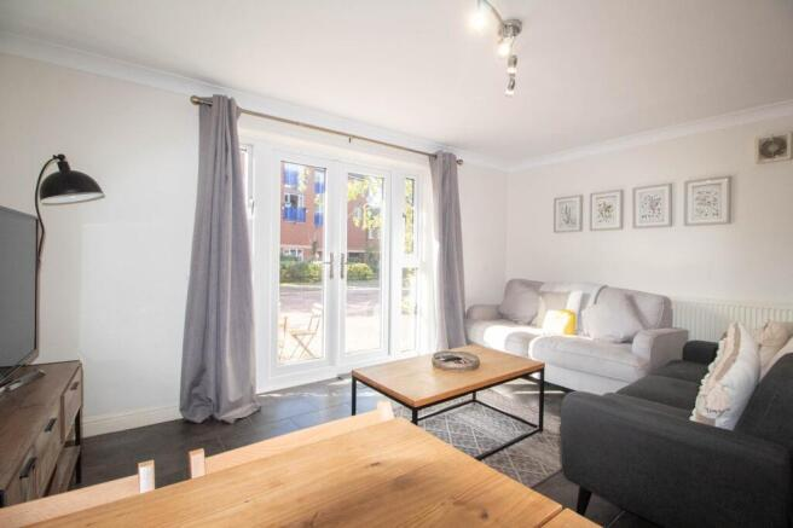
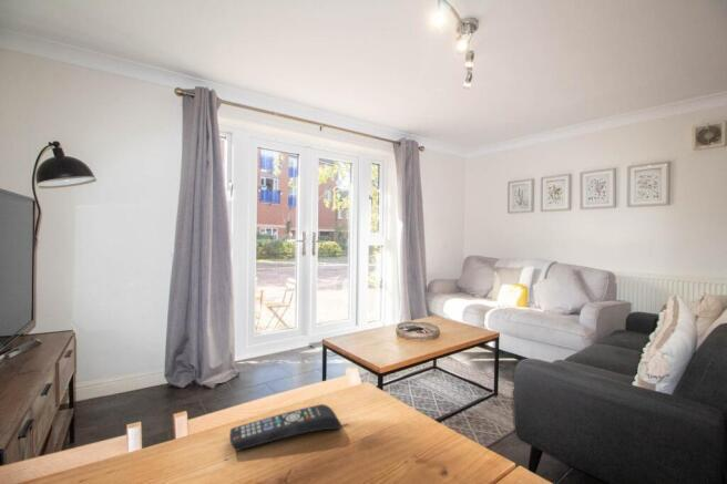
+ remote control [228,403,342,452]
